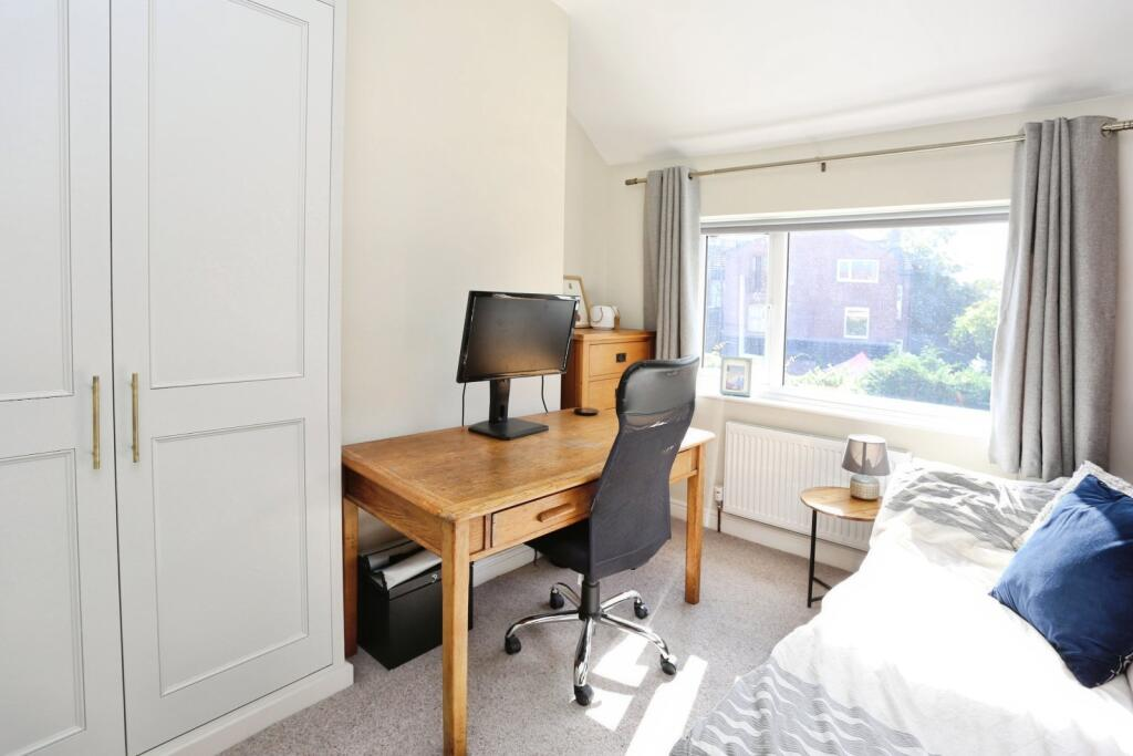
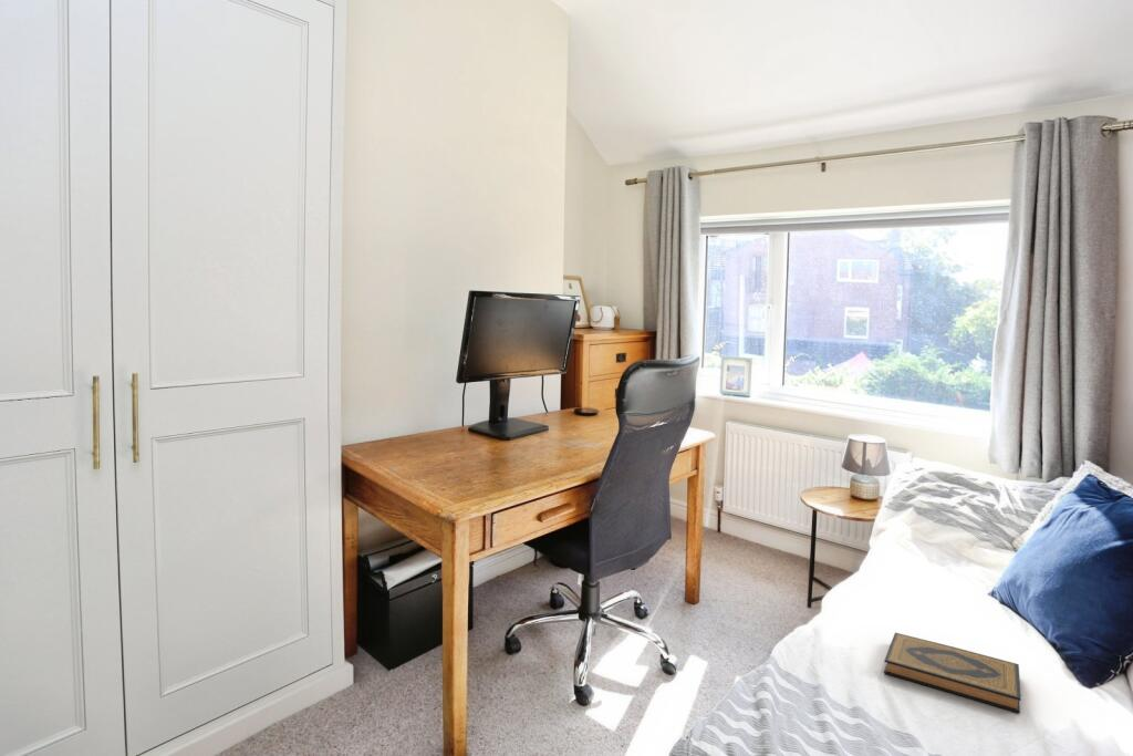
+ hardback book [883,632,1022,714]
